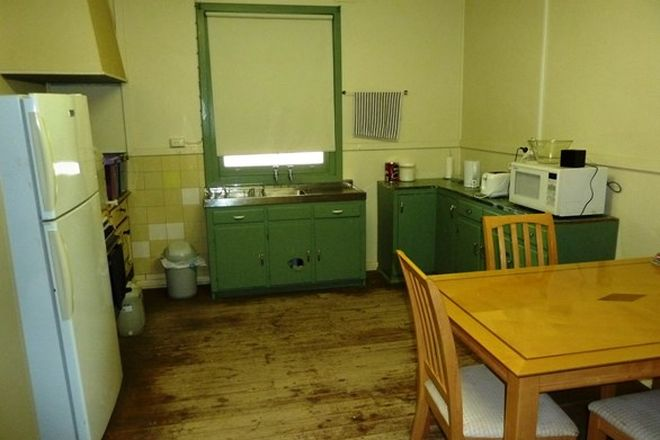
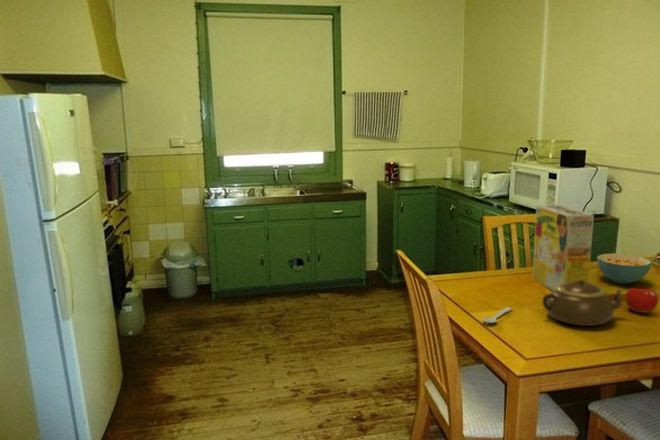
+ cereal box [531,204,595,292]
+ teapot [541,280,626,327]
+ spoon [482,306,514,324]
+ fruit [625,283,660,314]
+ cereal bowl [596,252,652,285]
